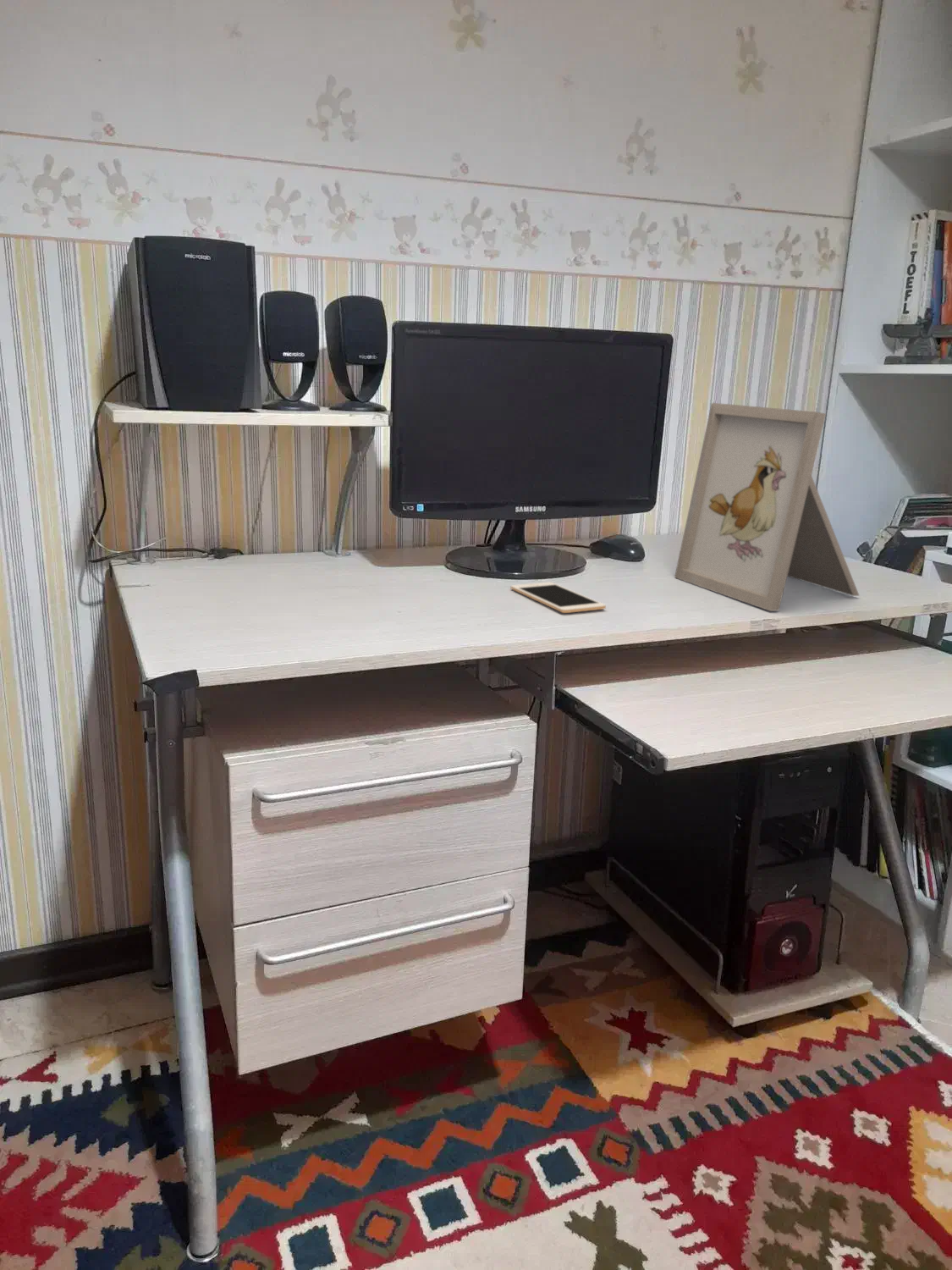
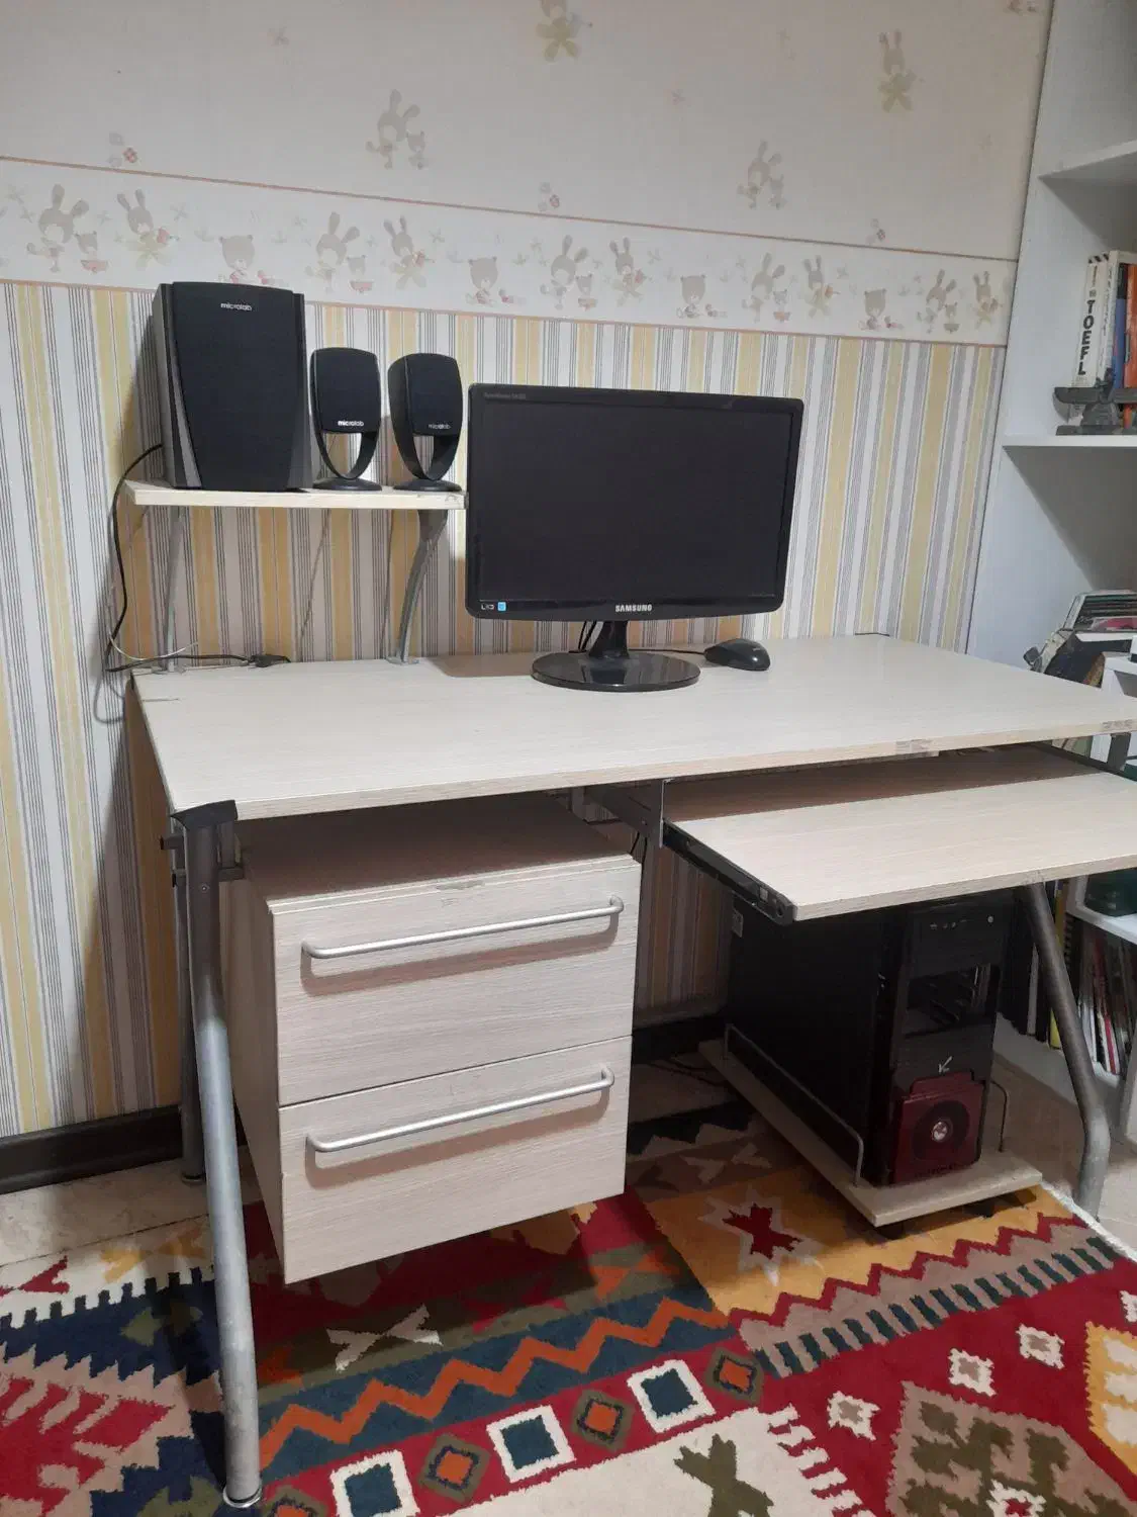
- picture frame [674,402,861,612]
- cell phone [510,582,607,614]
